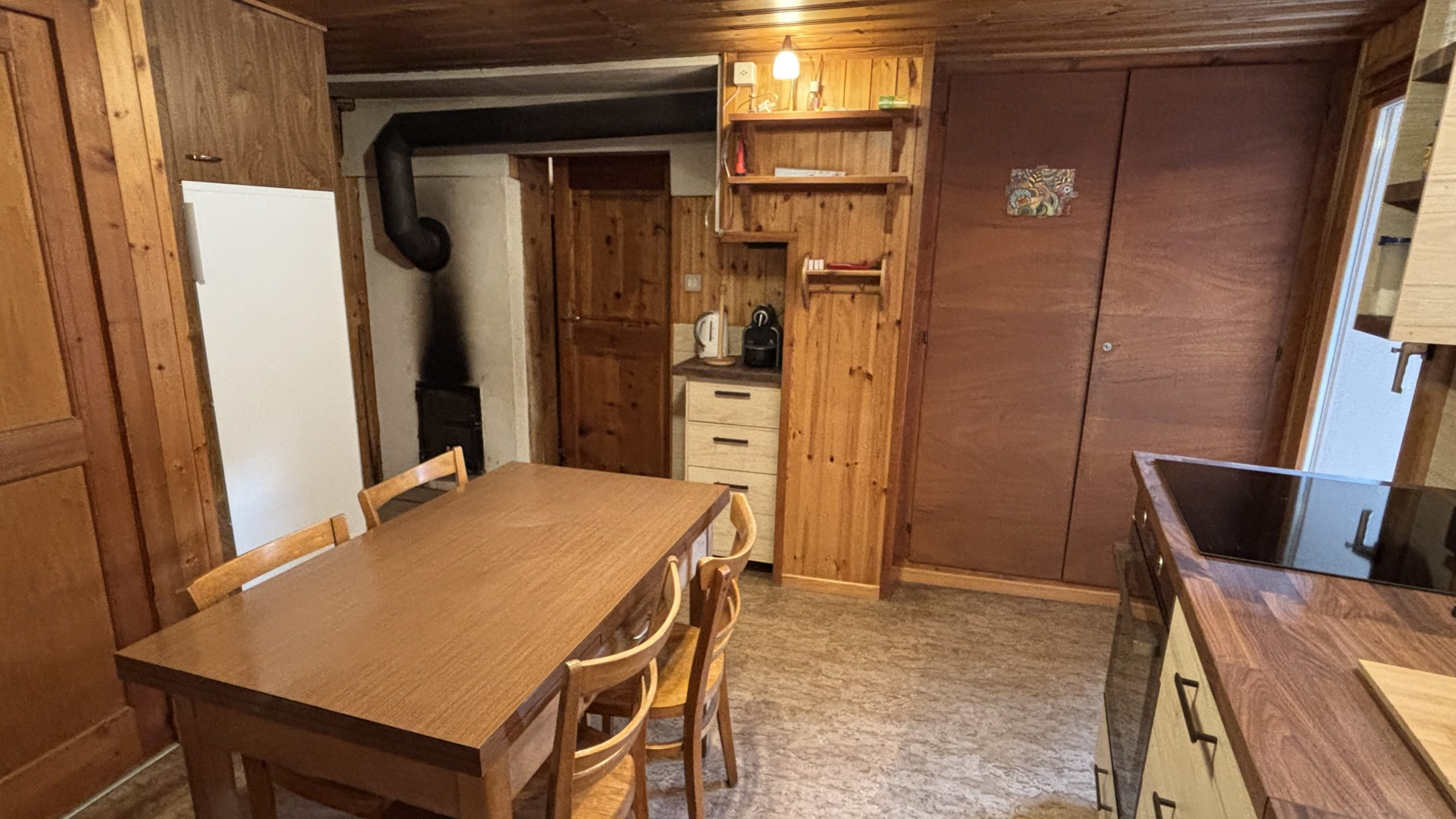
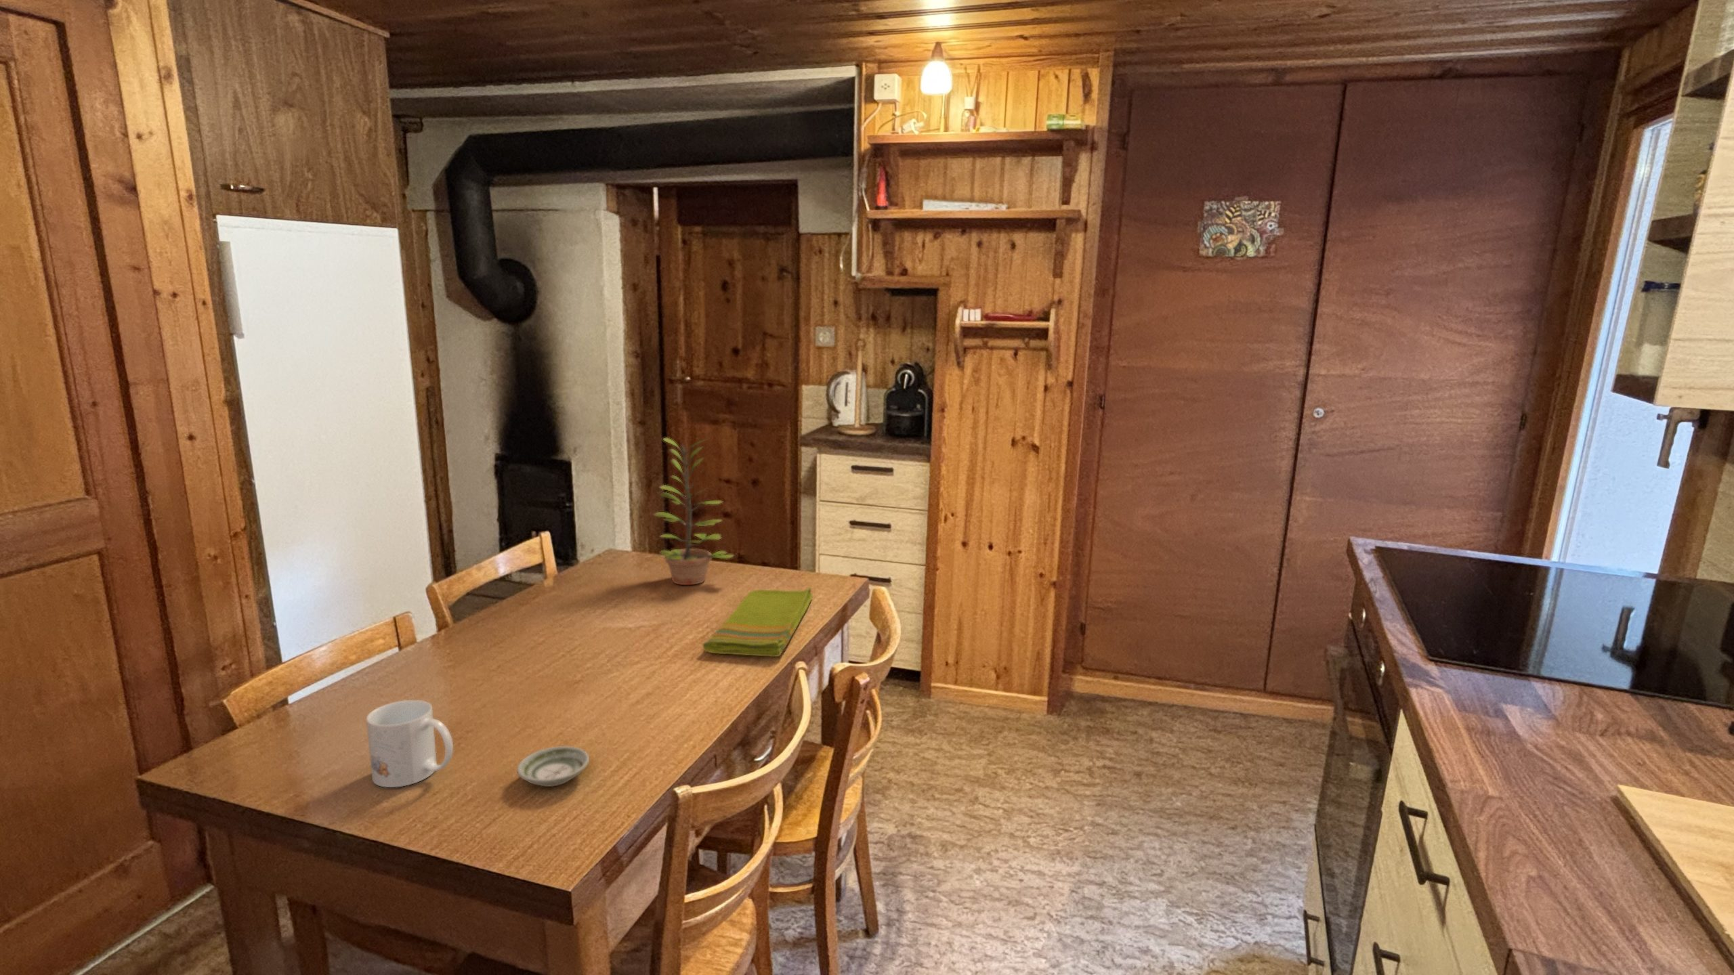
+ dish towel [703,587,813,657]
+ saucer [516,745,590,787]
+ plant [651,437,735,586]
+ mug [366,700,454,788]
